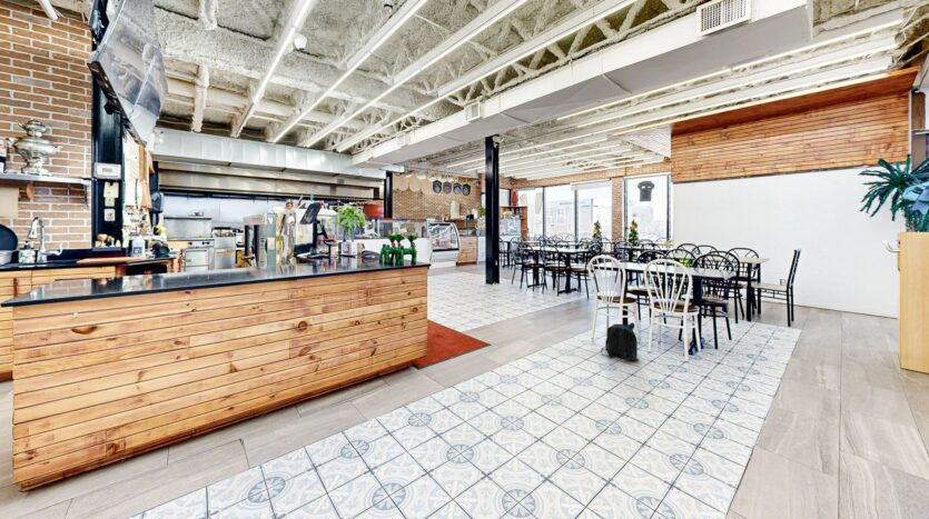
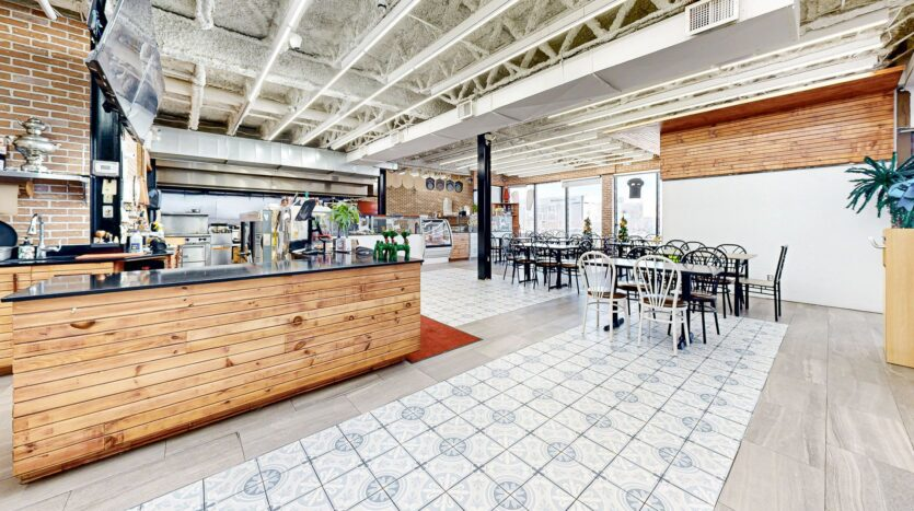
- backpack [600,323,640,361]
